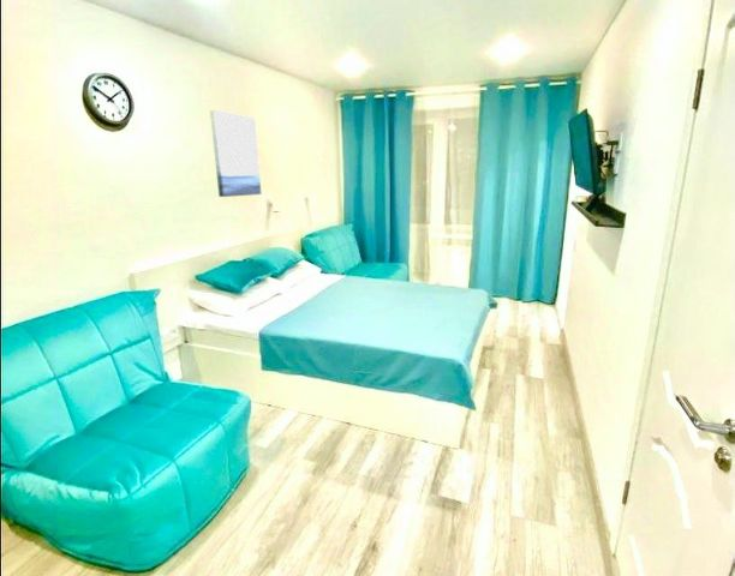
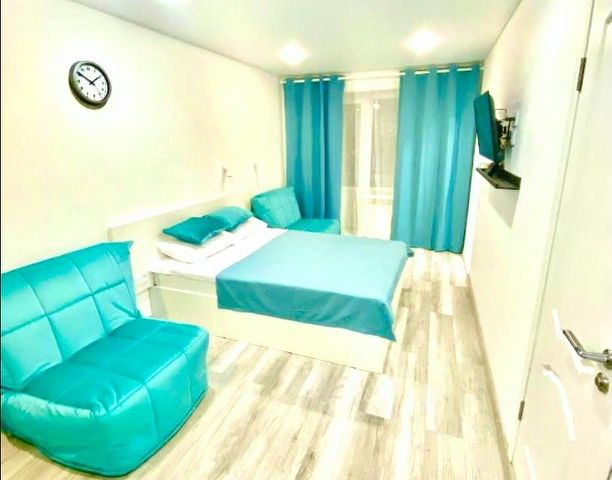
- wall art [209,108,262,198]
